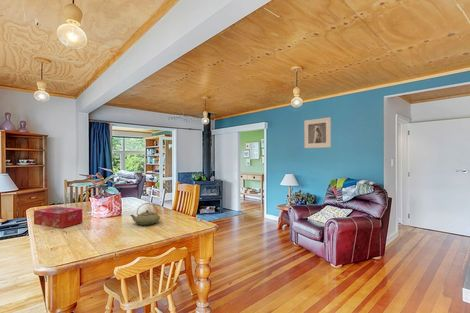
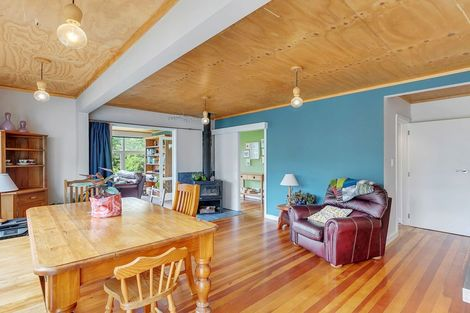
- teapot [129,202,161,226]
- tissue box [33,206,83,229]
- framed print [303,116,332,149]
